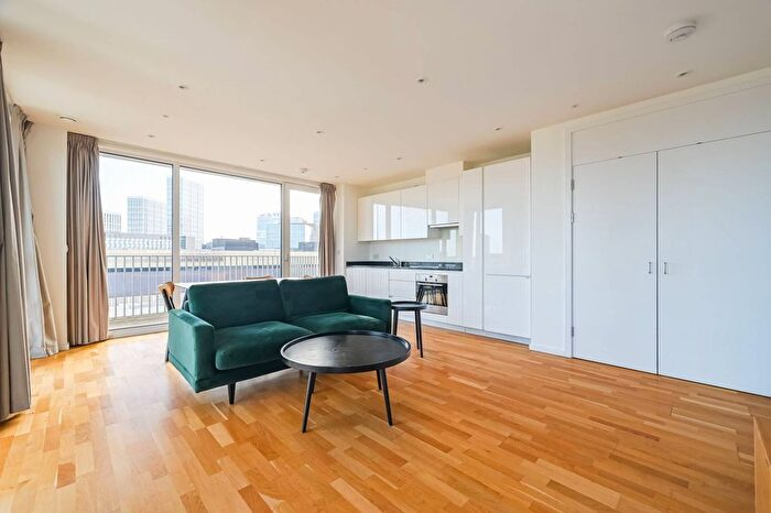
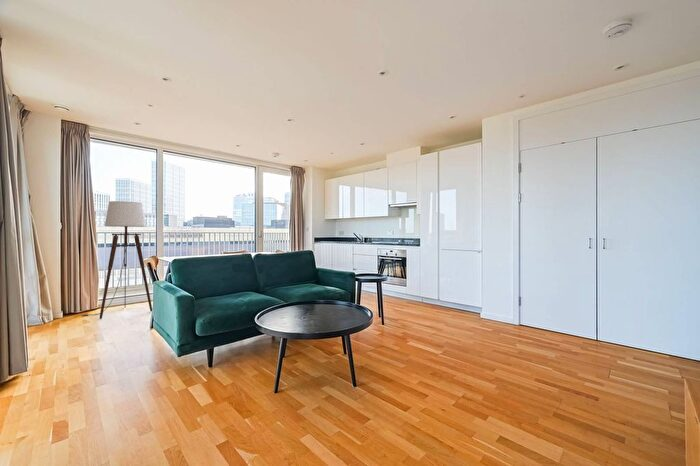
+ floor lamp [80,200,153,320]
